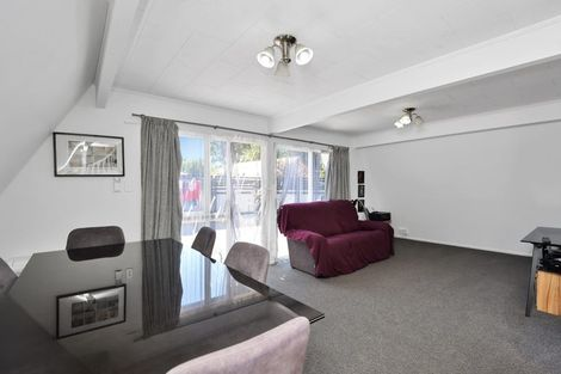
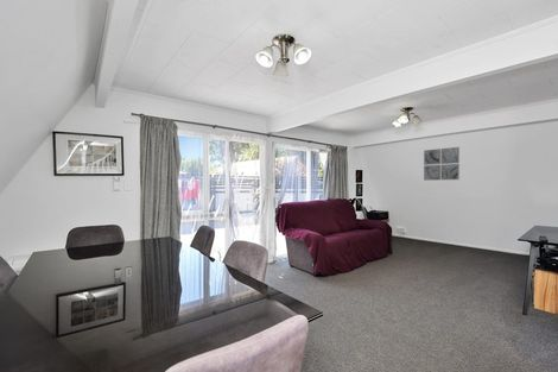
+ wall art [423,146,461,182]
